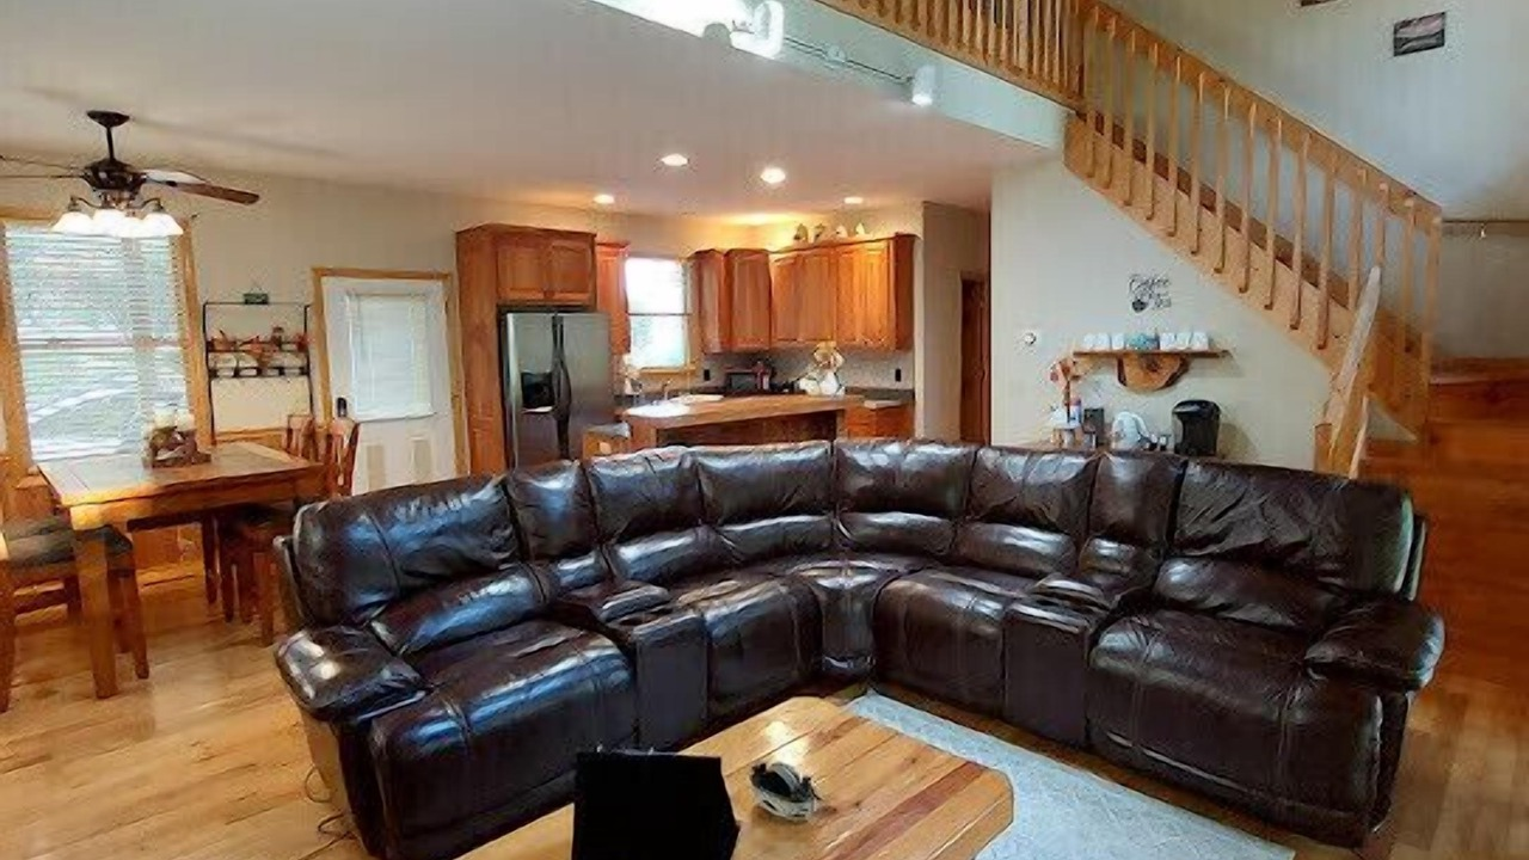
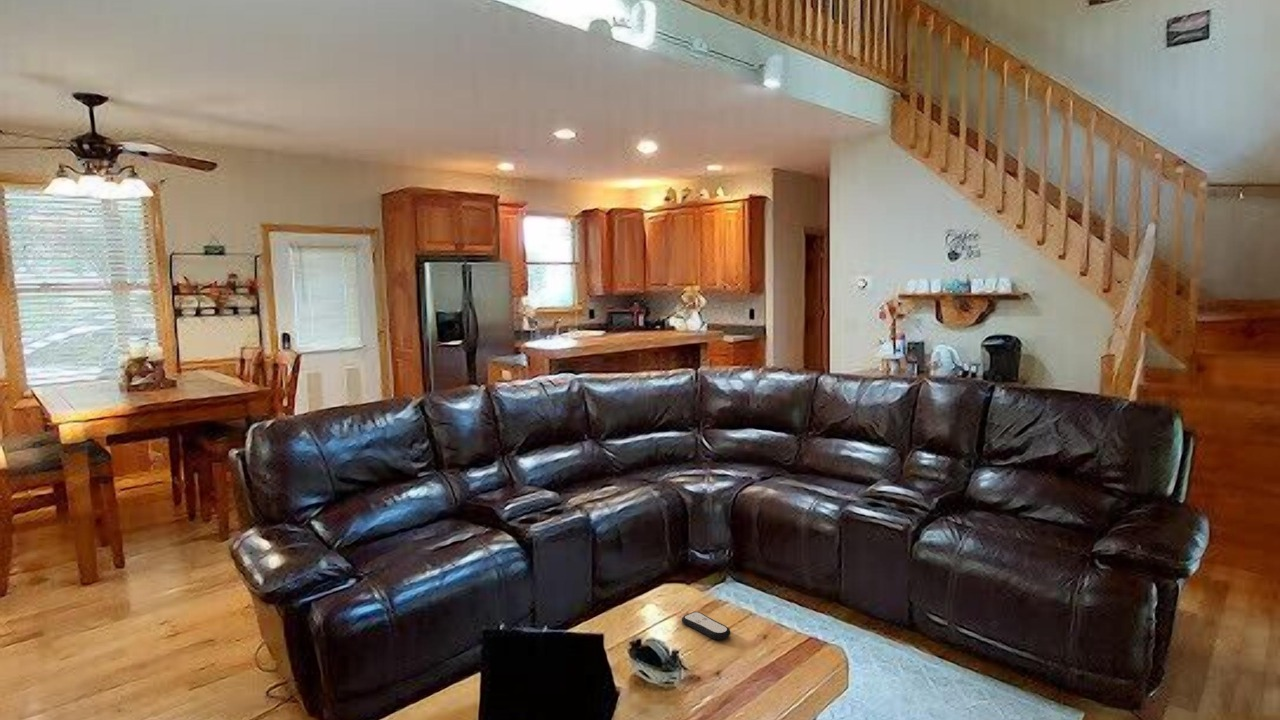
+ remote control [681,611,732,641]
